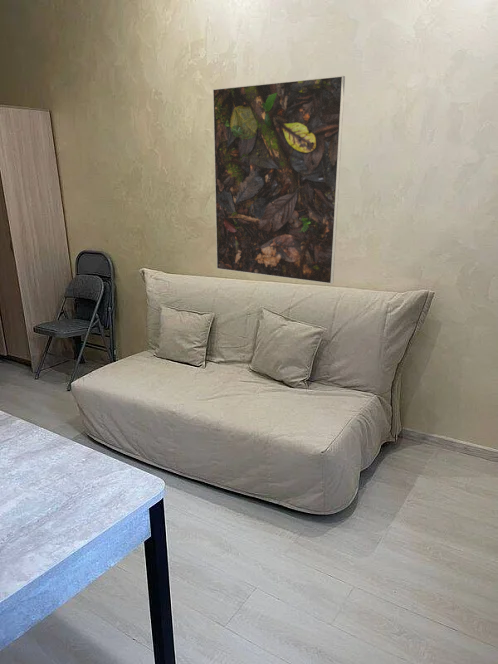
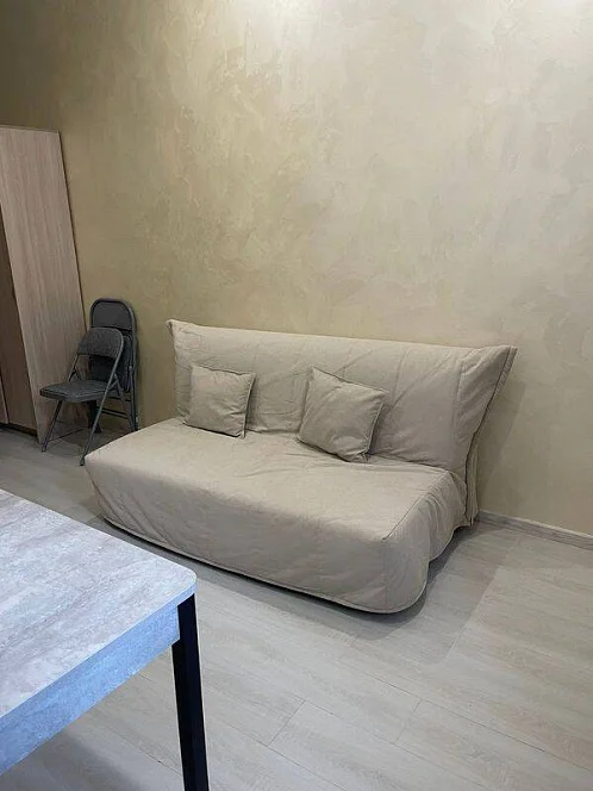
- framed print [212,75,346,285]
